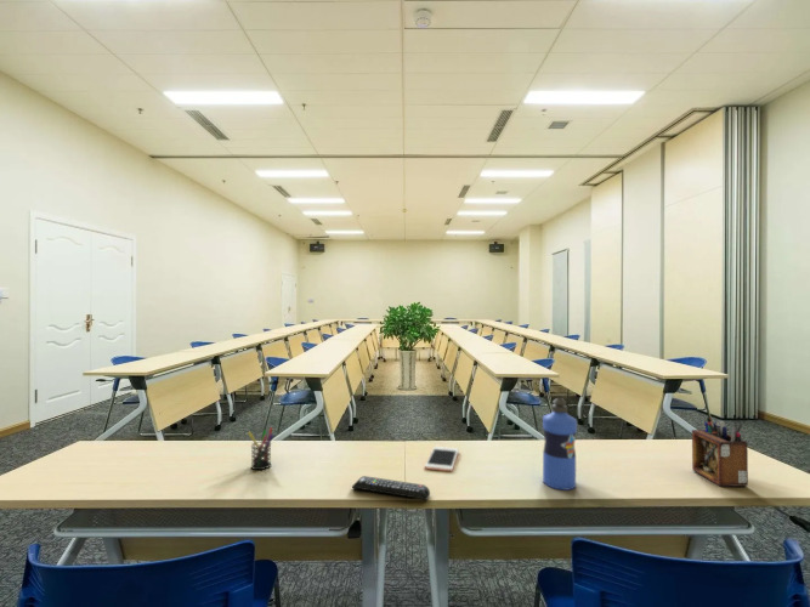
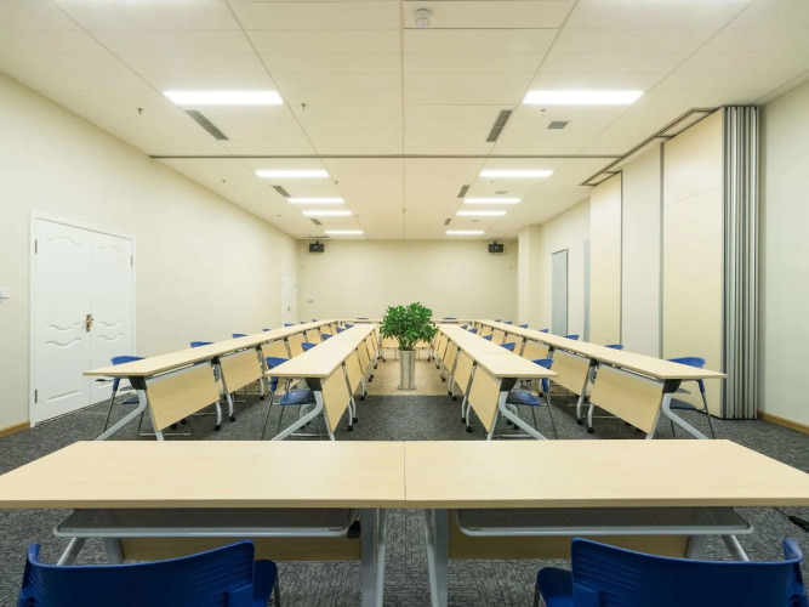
- pen holder [247,426,274,471]
- cell phone [424,446,460,472]
- desk organizer [691,415,749,488]
- water bottle [542,396,578,492]
- remote control [351,475,431,501]
